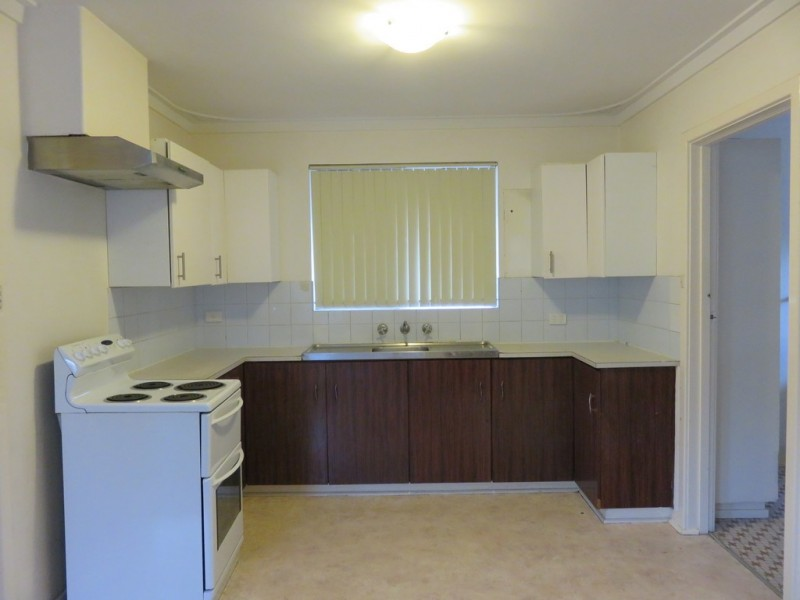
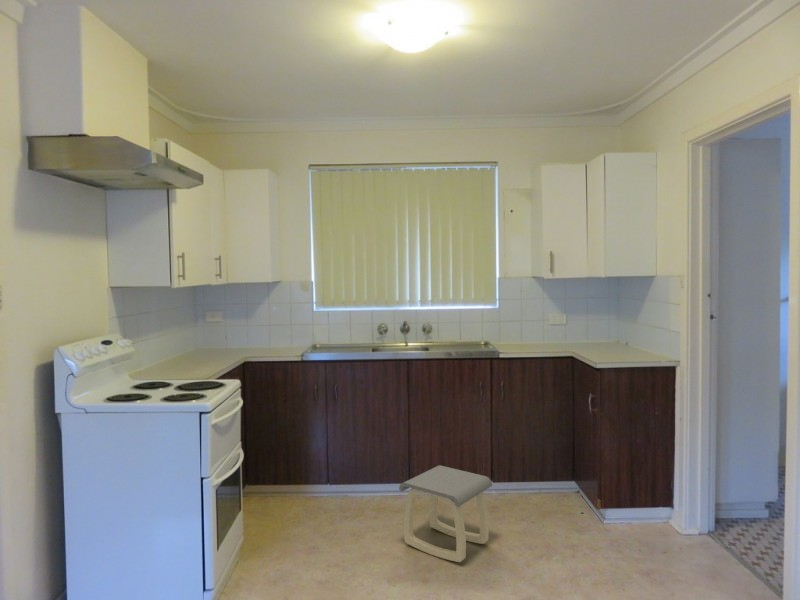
+ stool [398,464,493,563]
